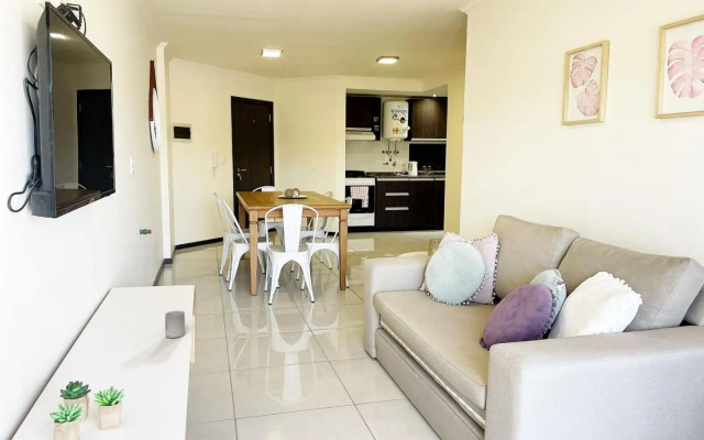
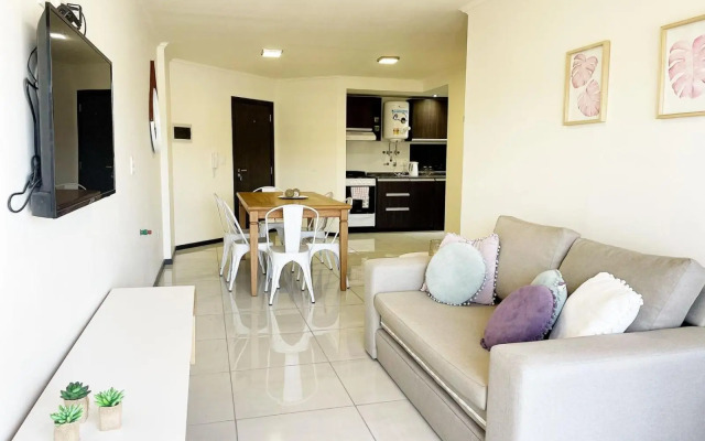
- cup [164,310,186,339]
